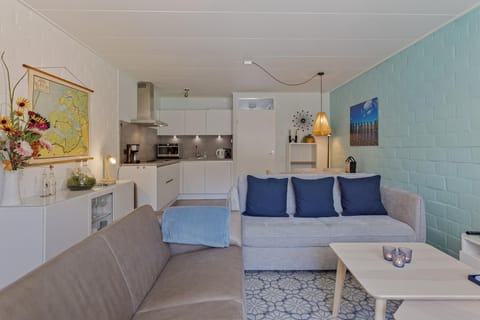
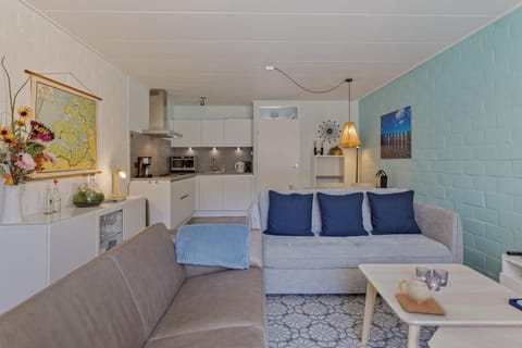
+ teapot [395,275,447,315]
